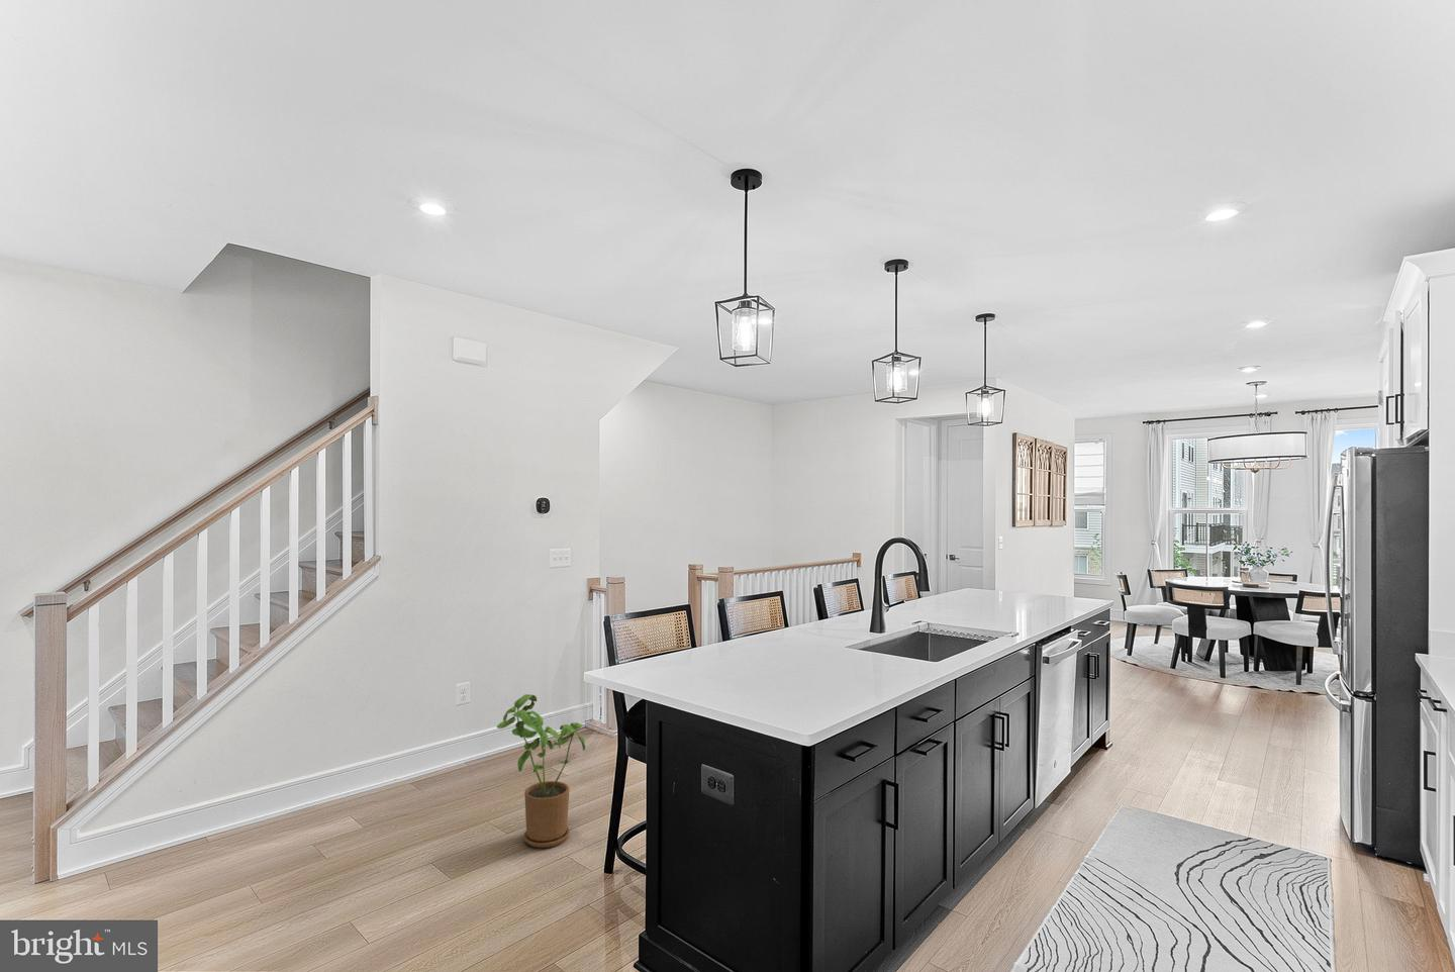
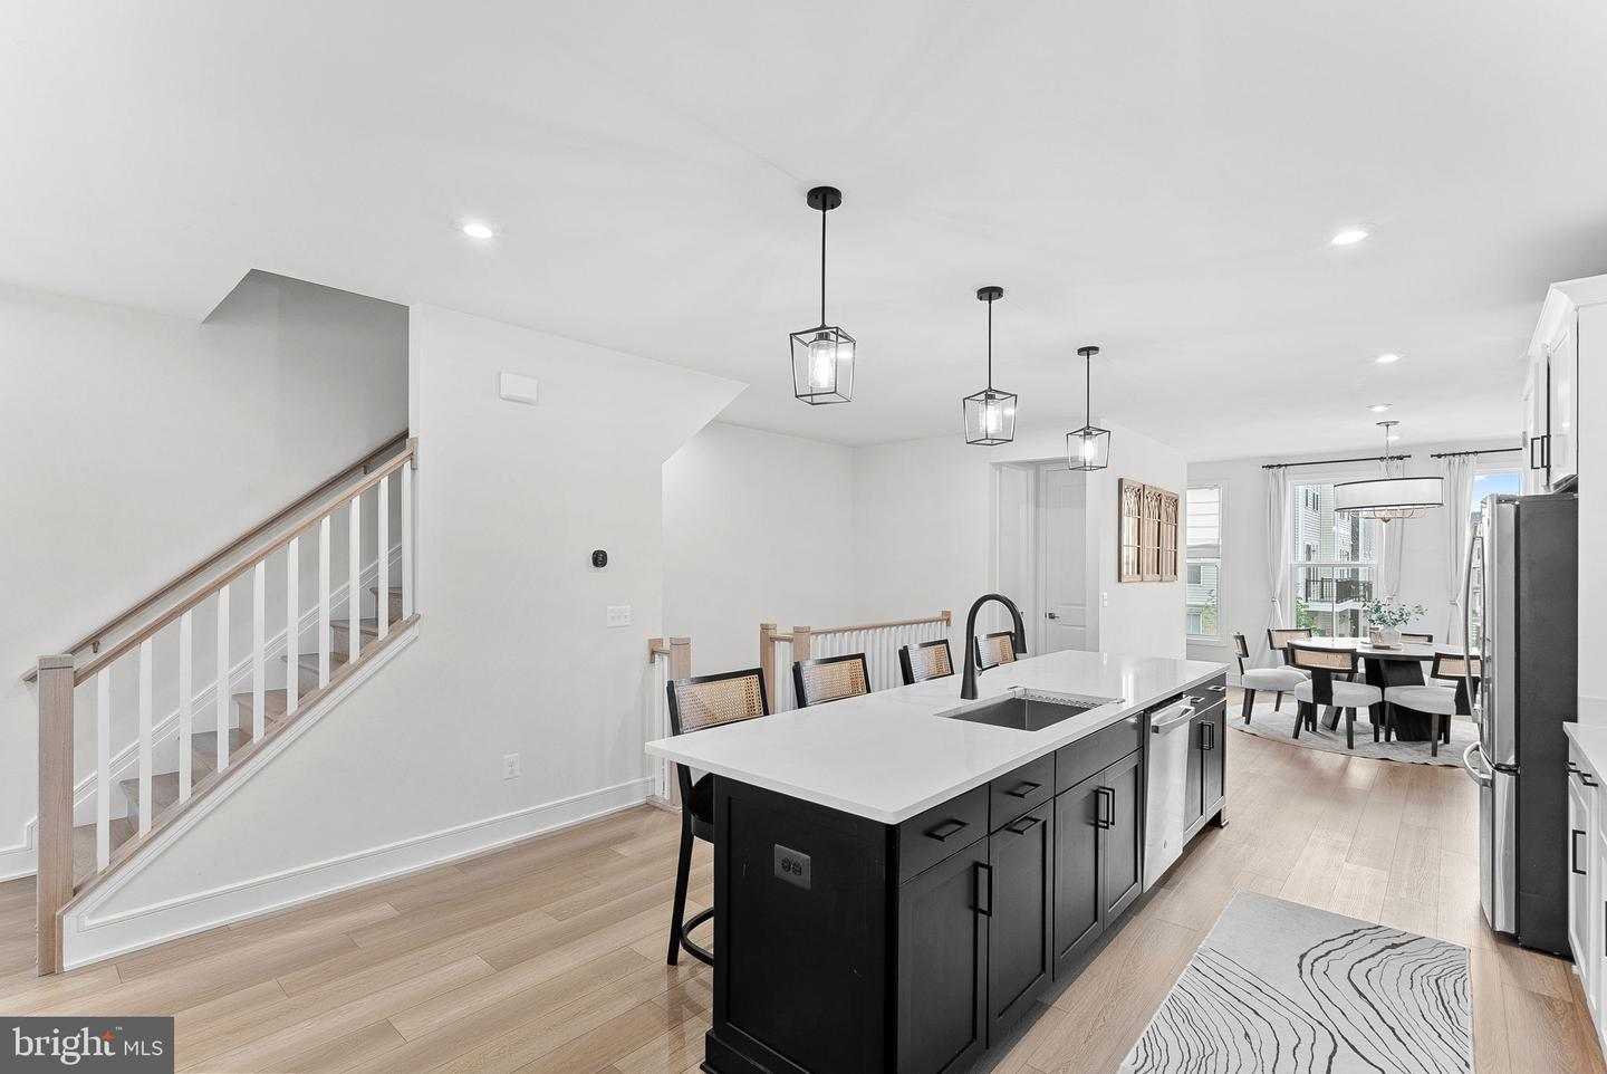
- house plant [496,693,586,848]
